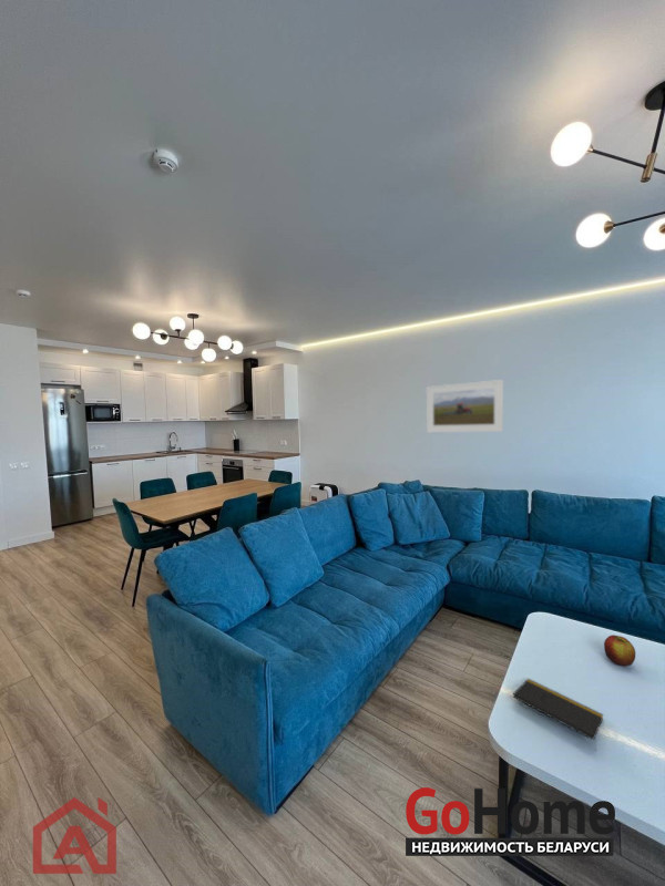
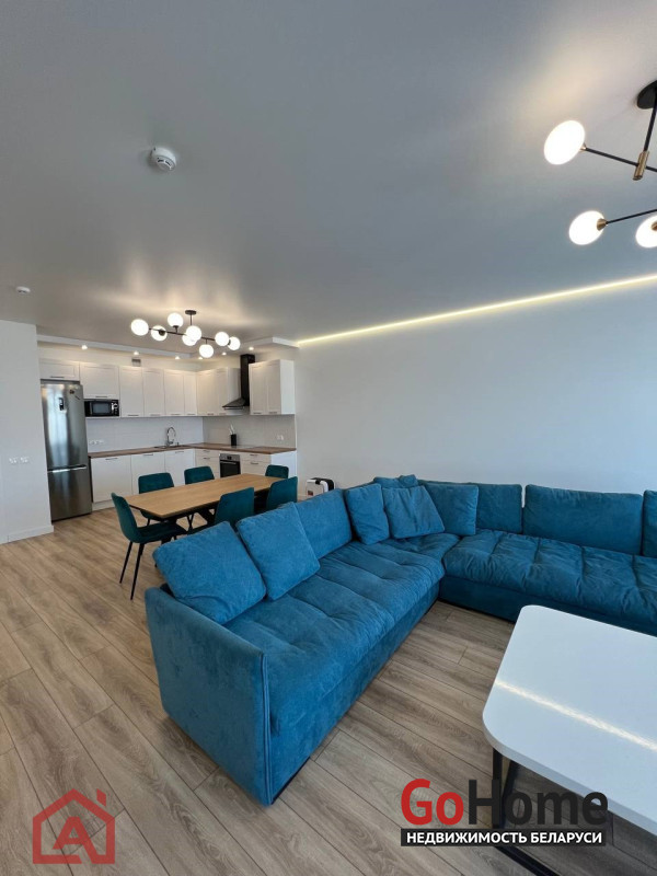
- apple [603,633,636,667]
- notepad [512,678,604,751]
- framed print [426,379,504,434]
